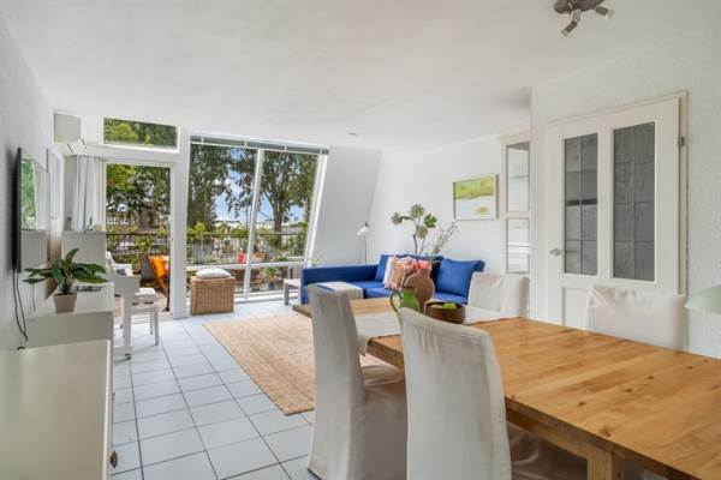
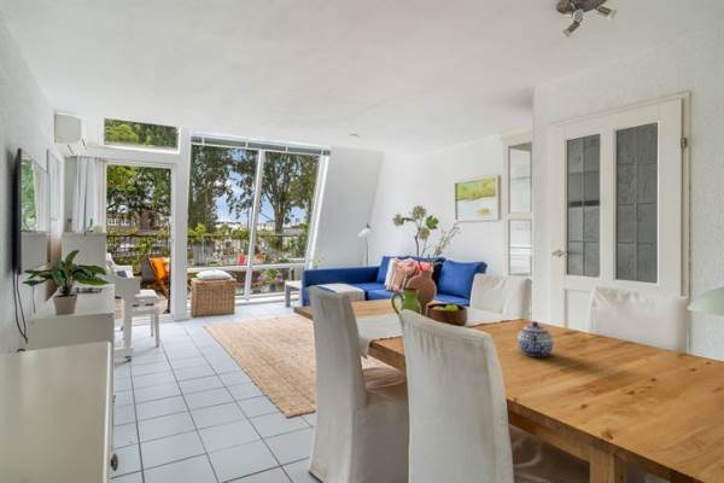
+ teapot [516,320,554,357]
